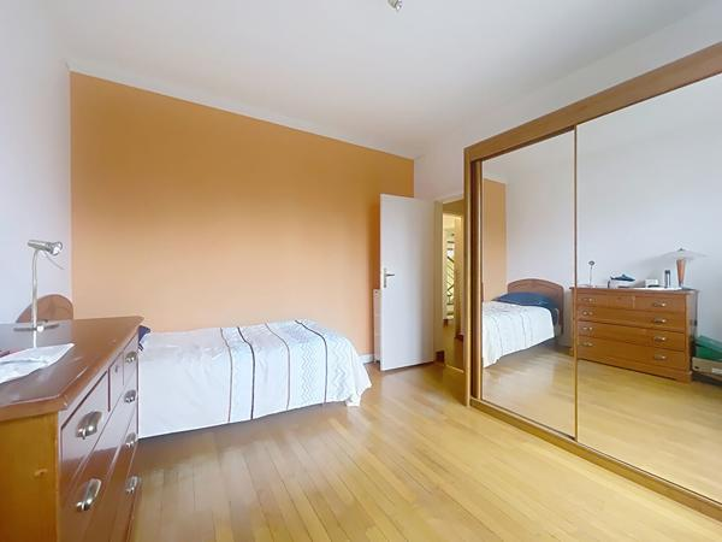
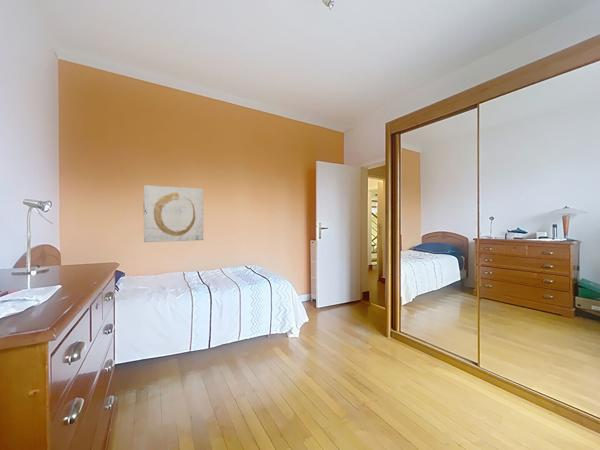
+ wall art [142,184,204,243]
